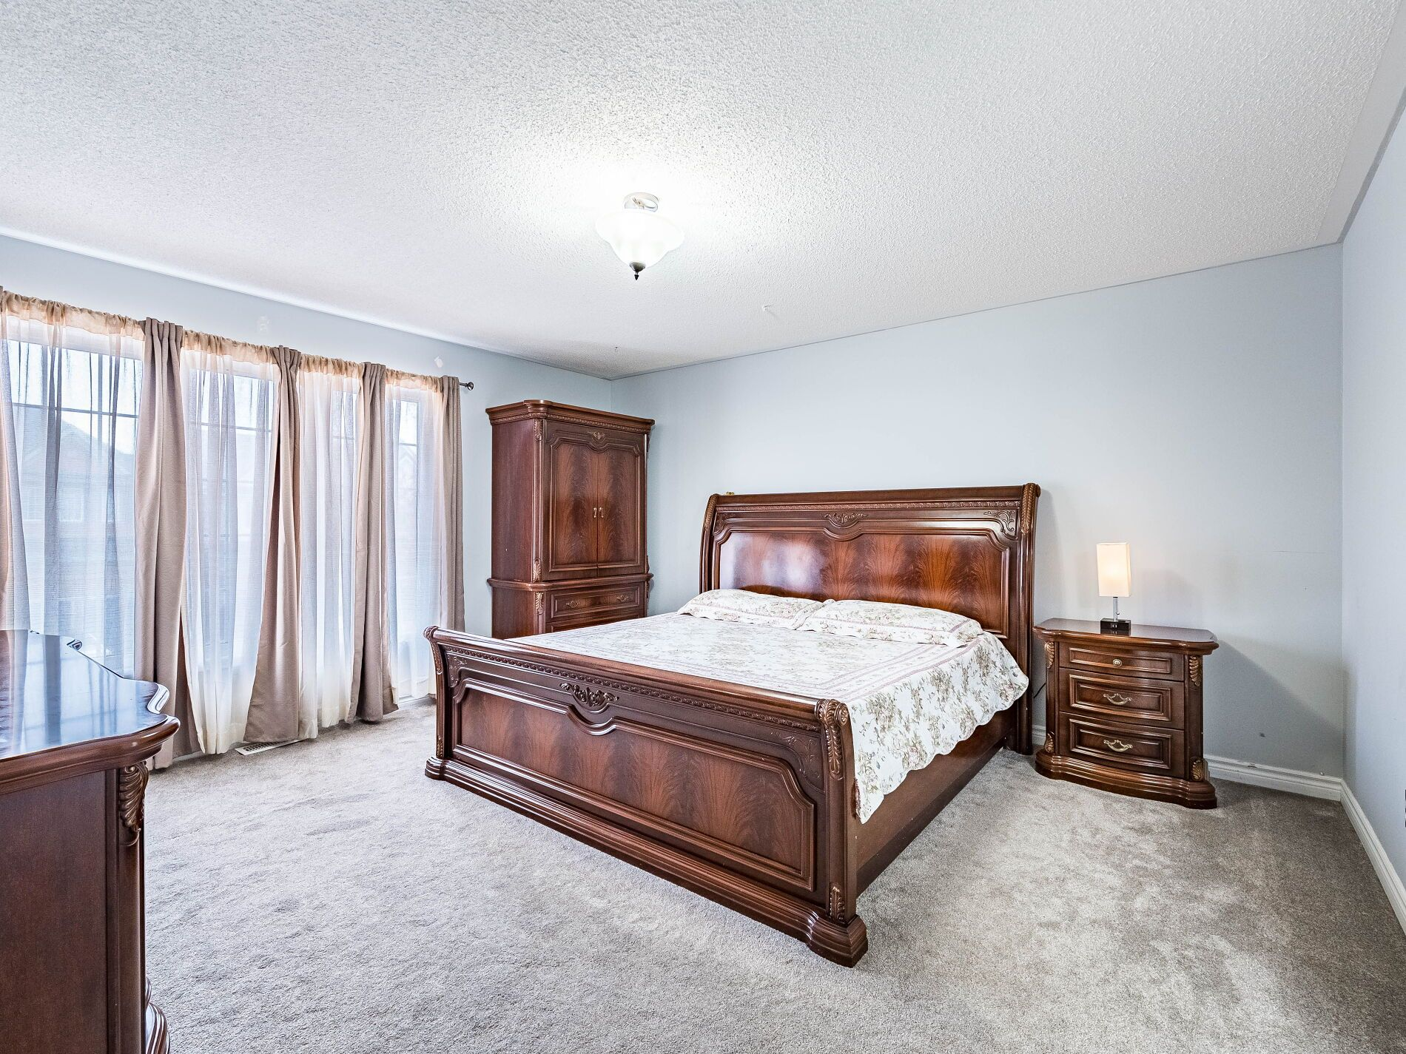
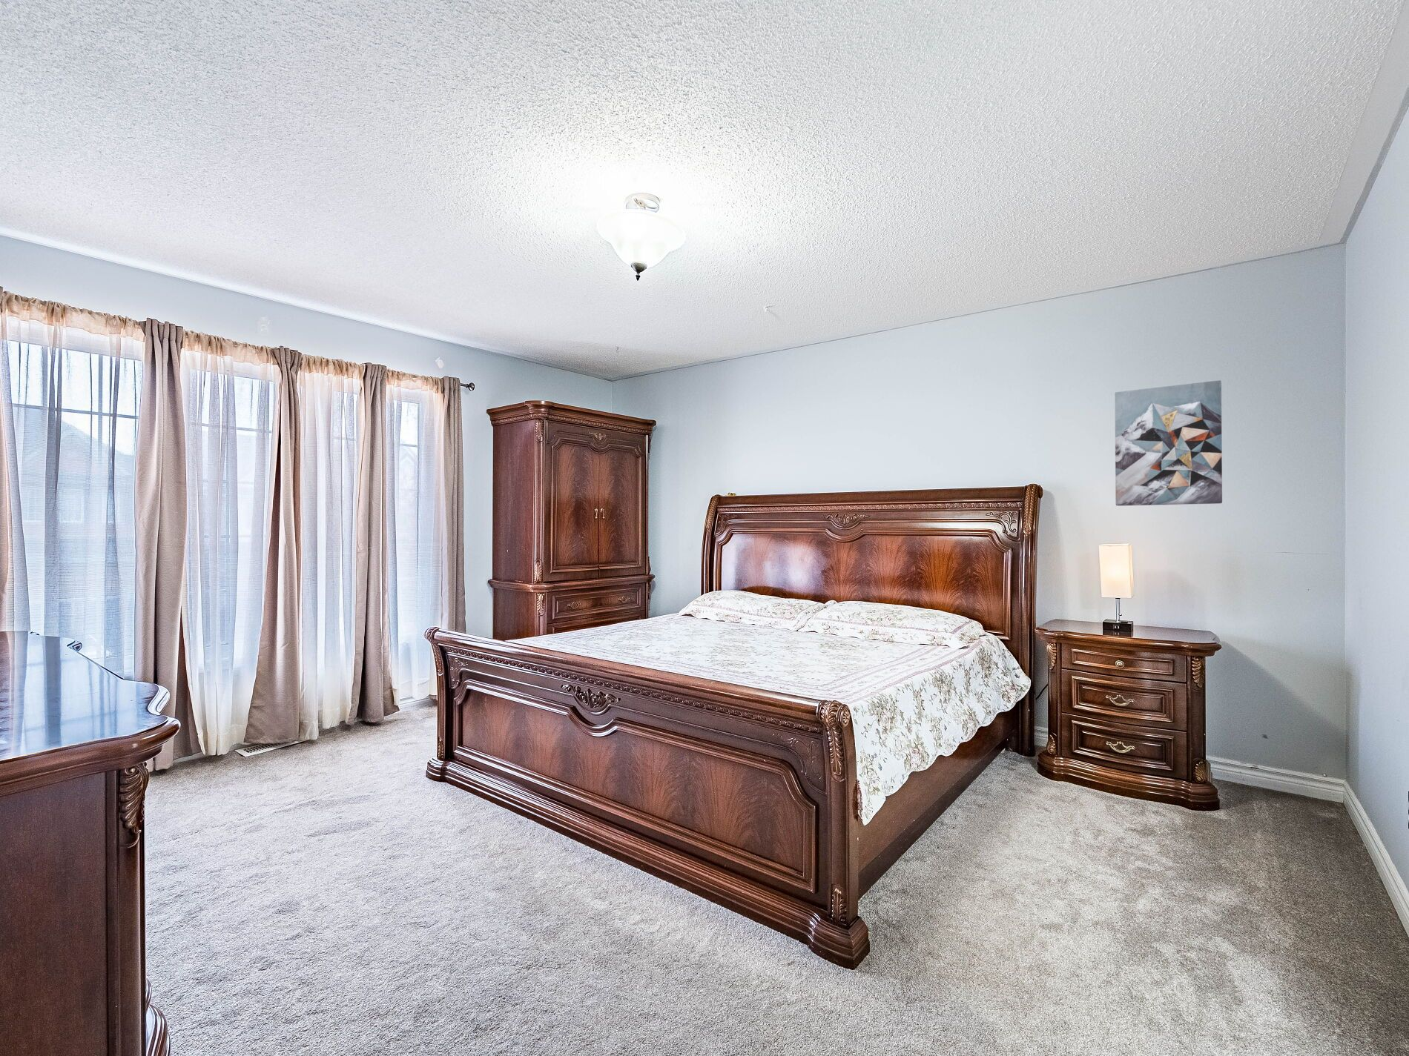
+ wall art [1115,379,1223,507]
